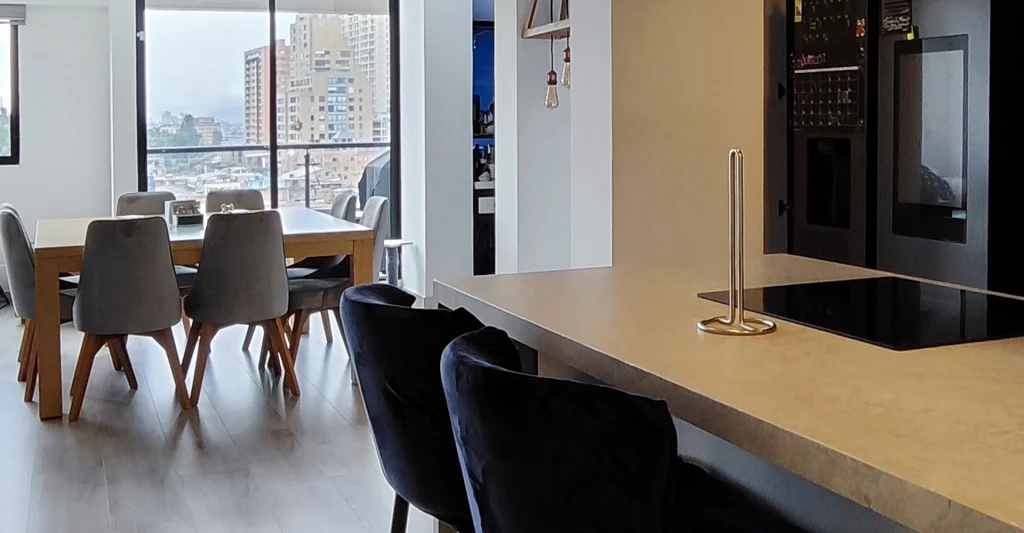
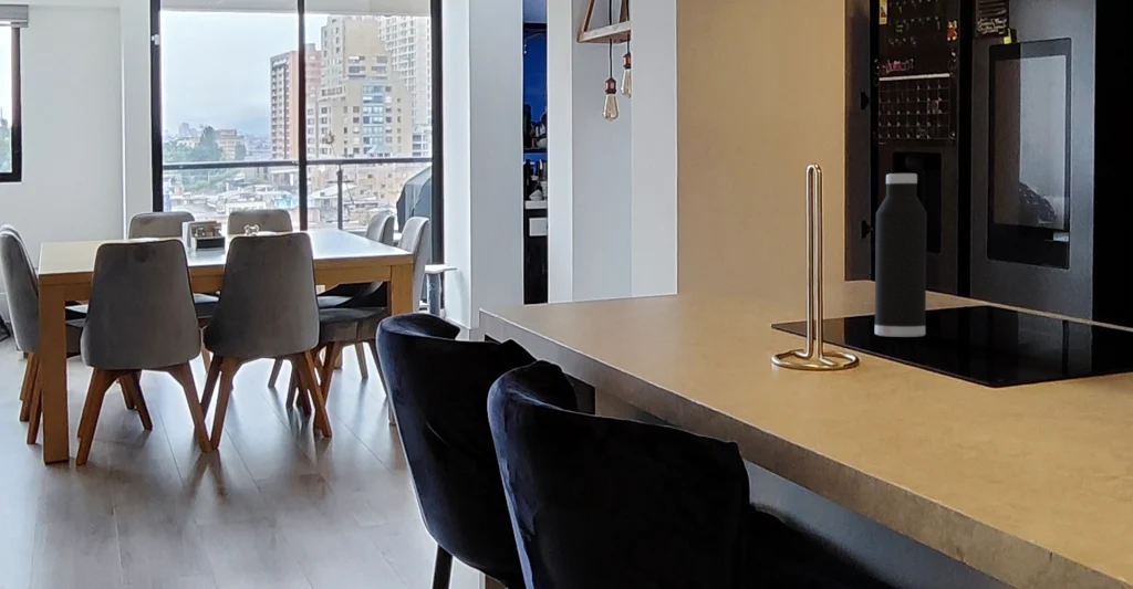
+ water bottle [874,172,928,338]
